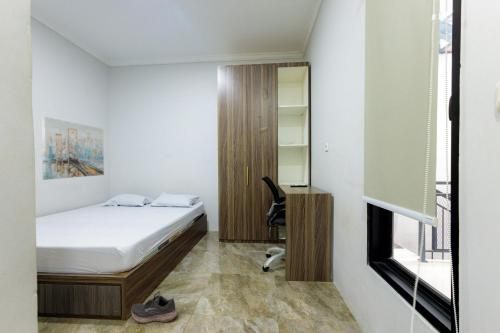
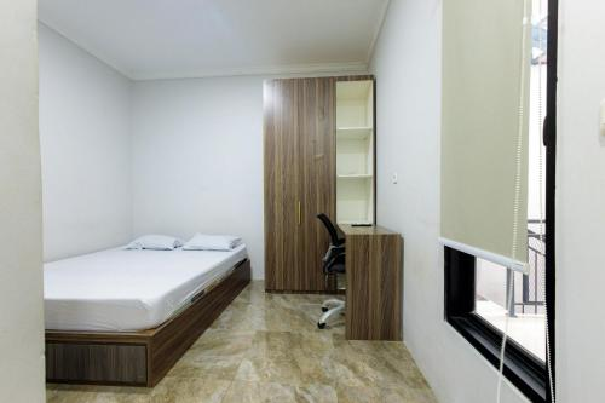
- wall art [41,116,105,181]
- shoe [130,291,179,324]
